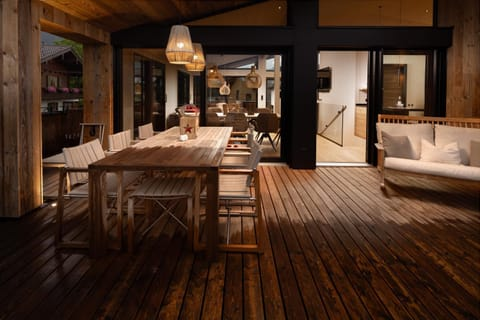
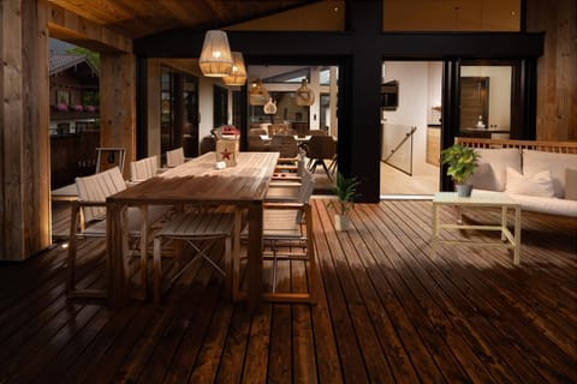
+ coffee table [430,191,523,265]
+ potted plant [436,139,483,197]
+ indoor plant [322,170,367,233]
